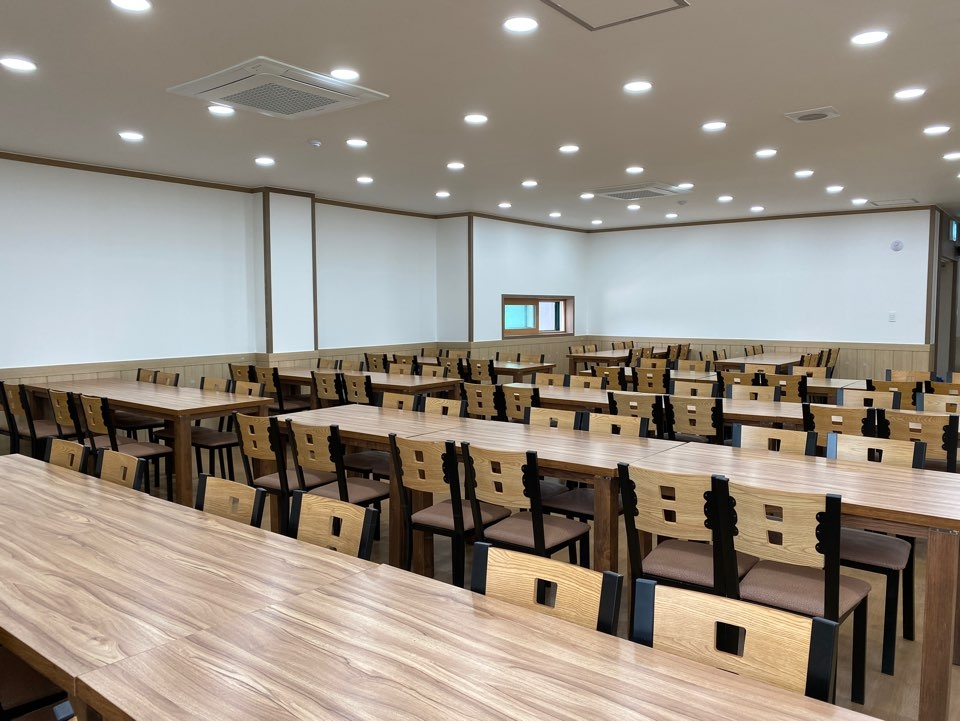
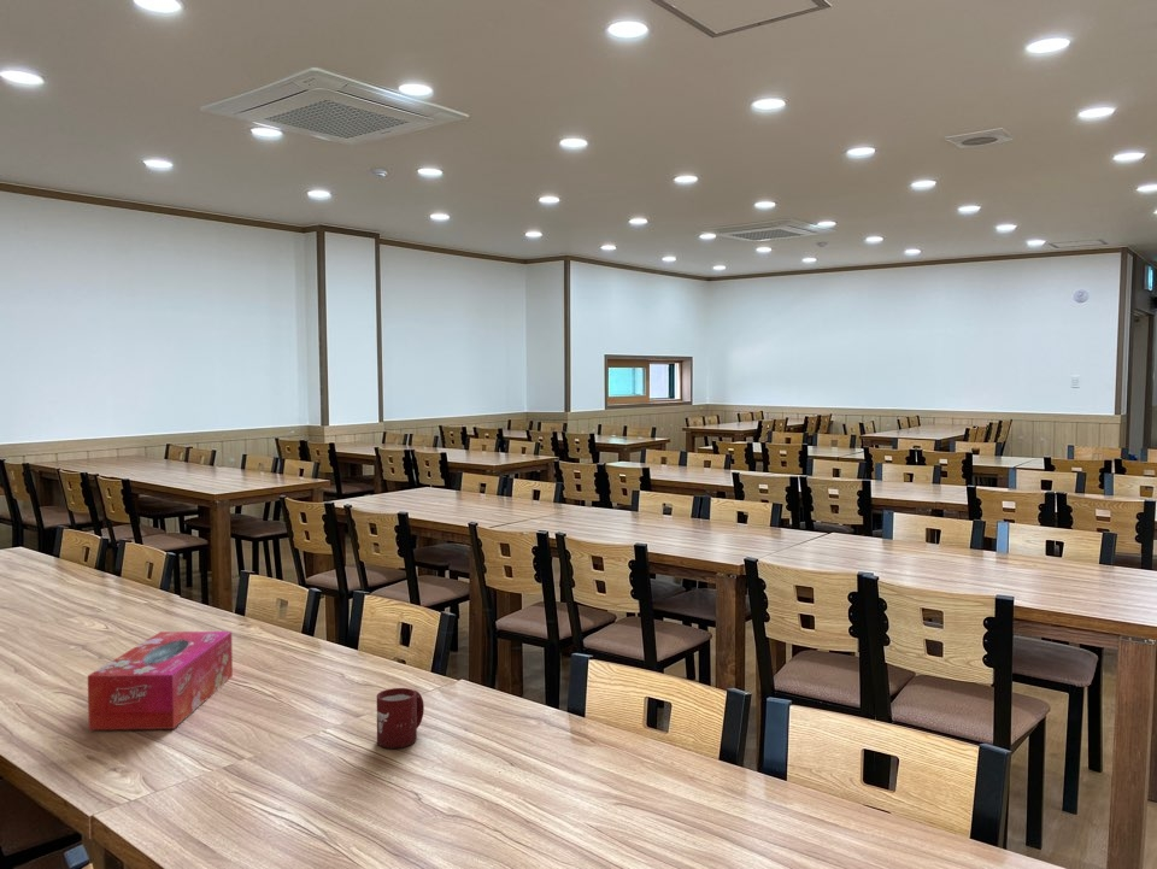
+ cup [376,687,425,750]
+ tissue box [87,630,234,730]
